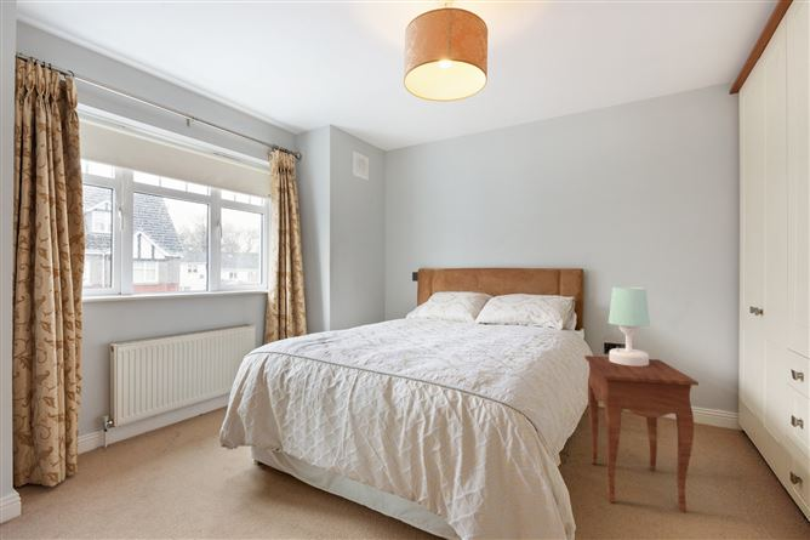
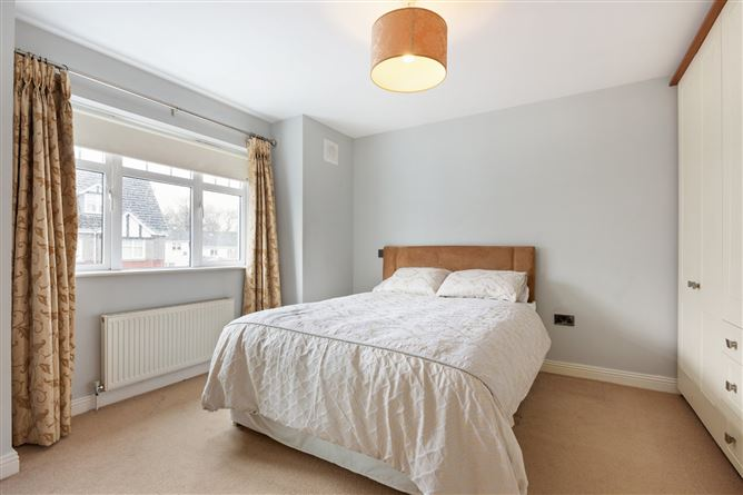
- table lamp [608,286,651,366]
- side table [583,354,700,515]
